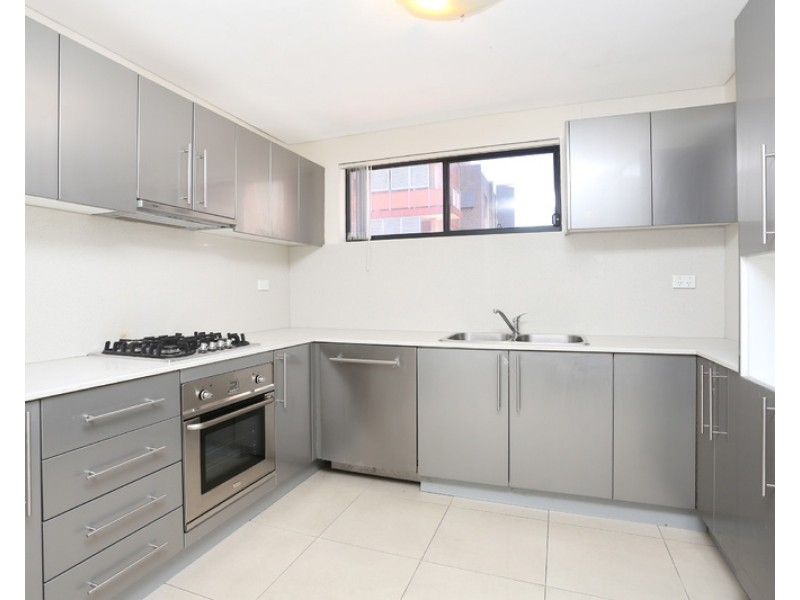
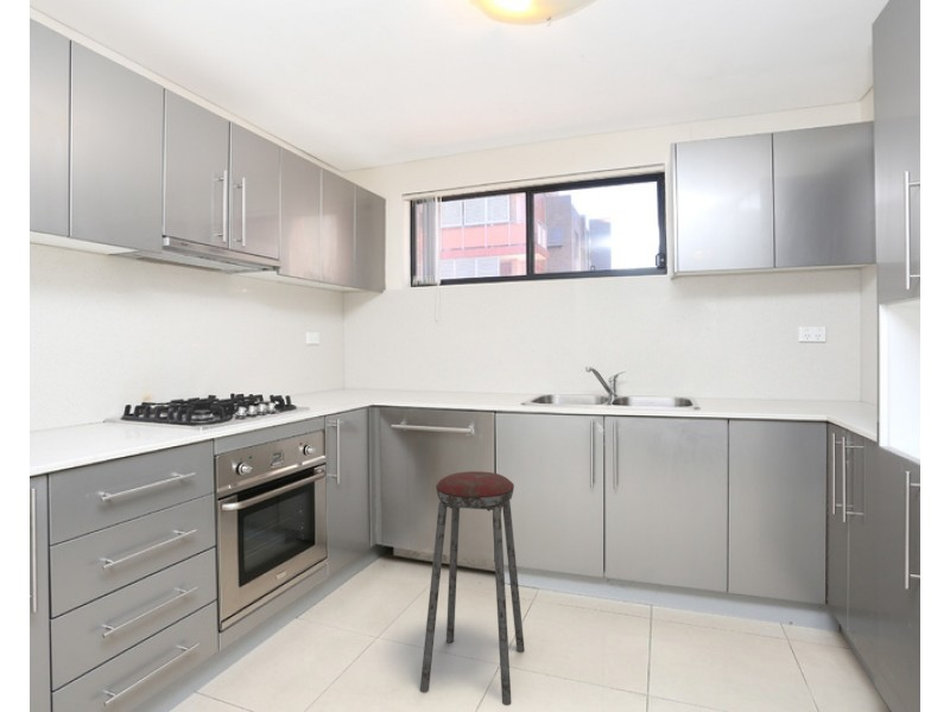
+ music stool [419,470,526,706]
